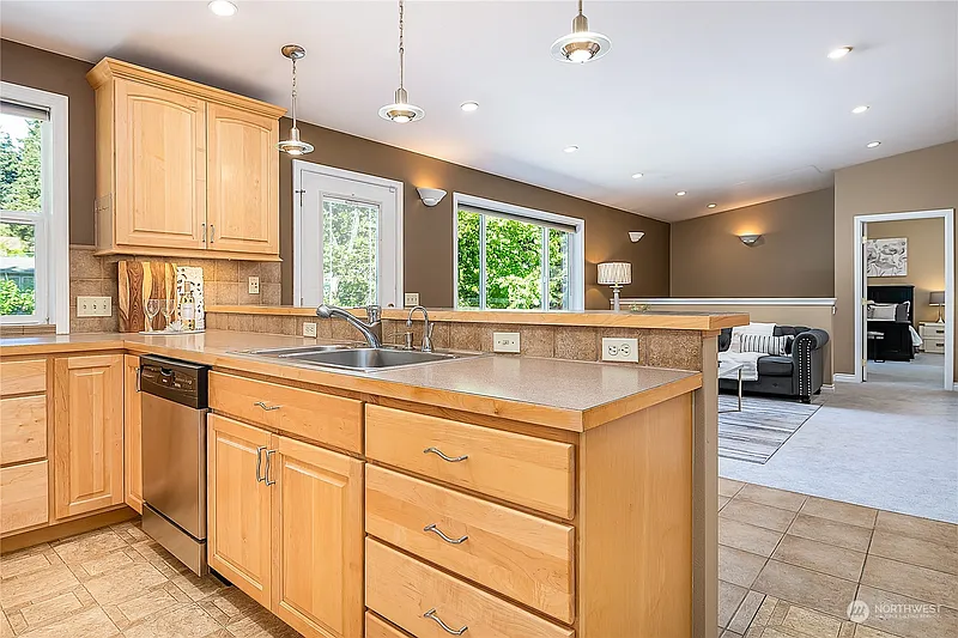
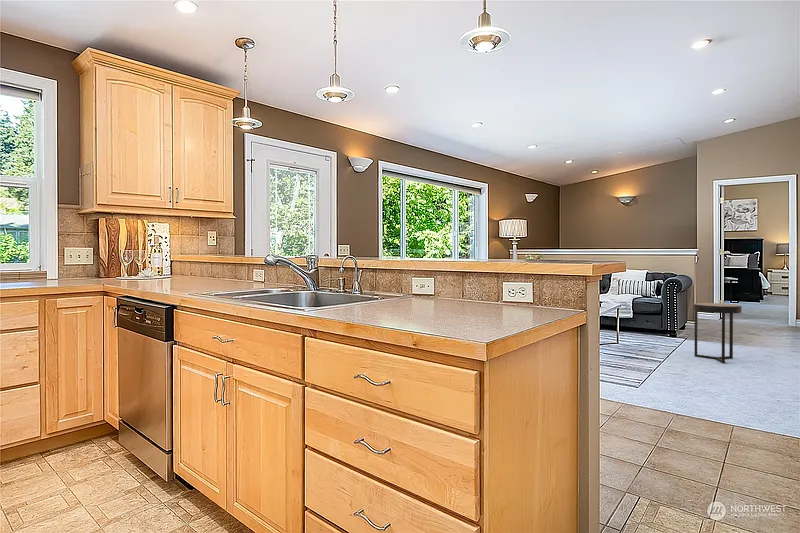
+ side table [692,302,743,364]
